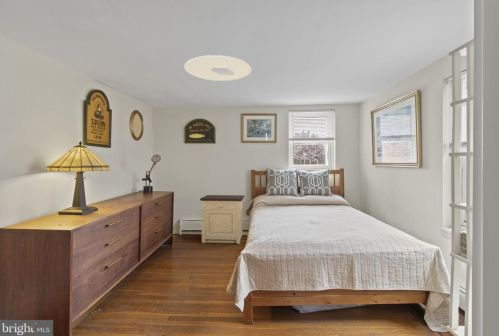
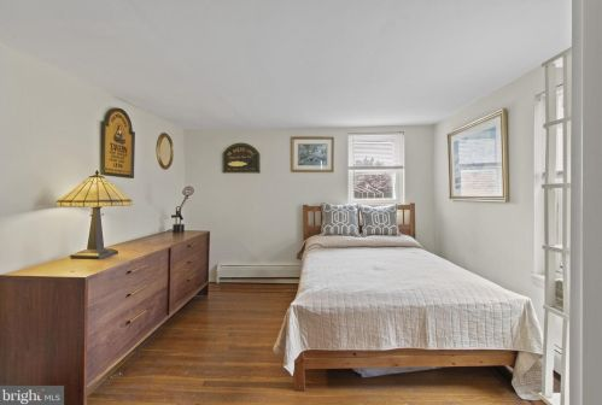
- nightstand [199,194,245,245]
- ceiling light [183,54,253,82]
